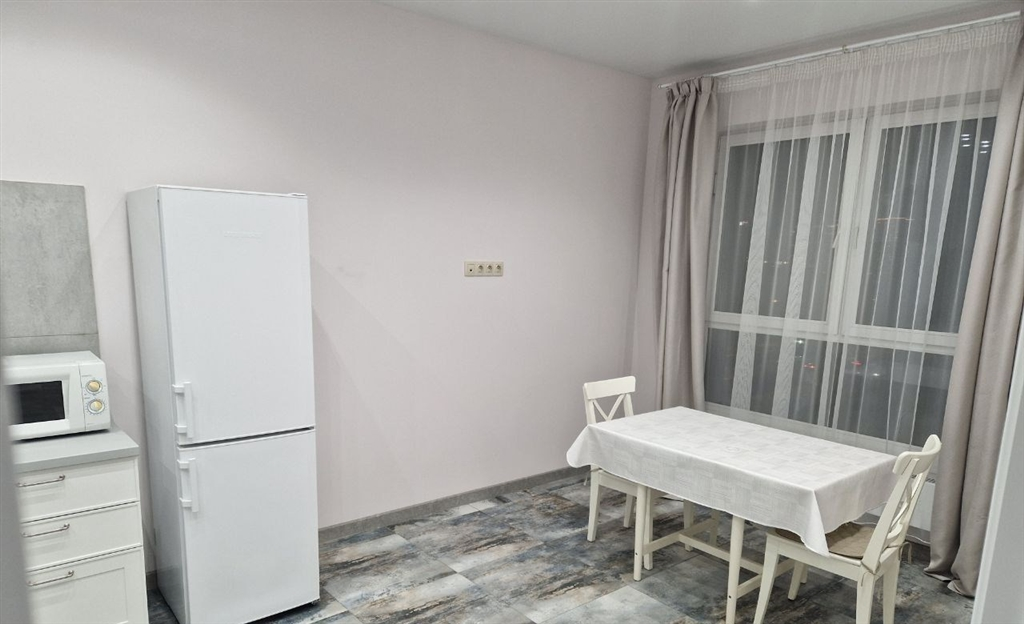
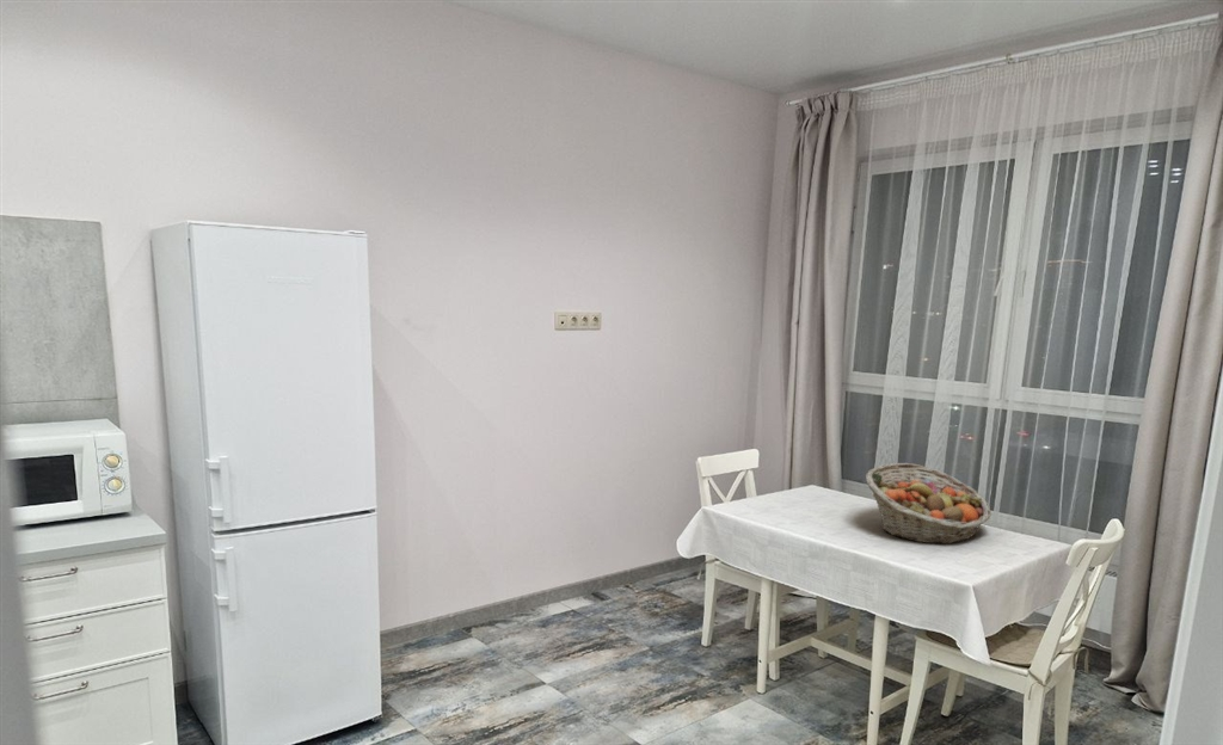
+ fruit basket [865,462,992,544]
